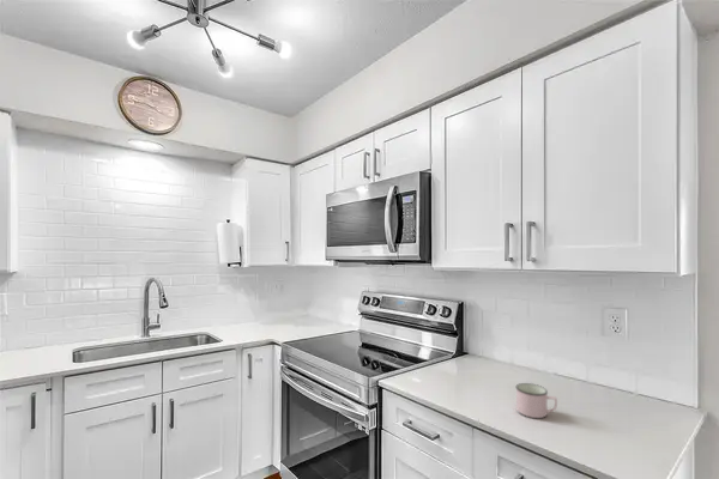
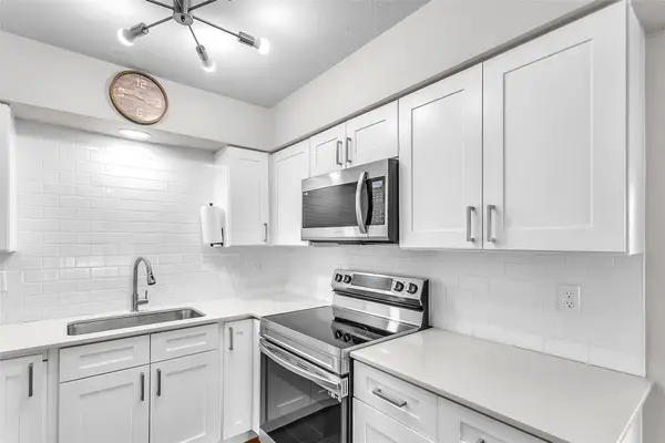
- mug [515,382,558,419]
